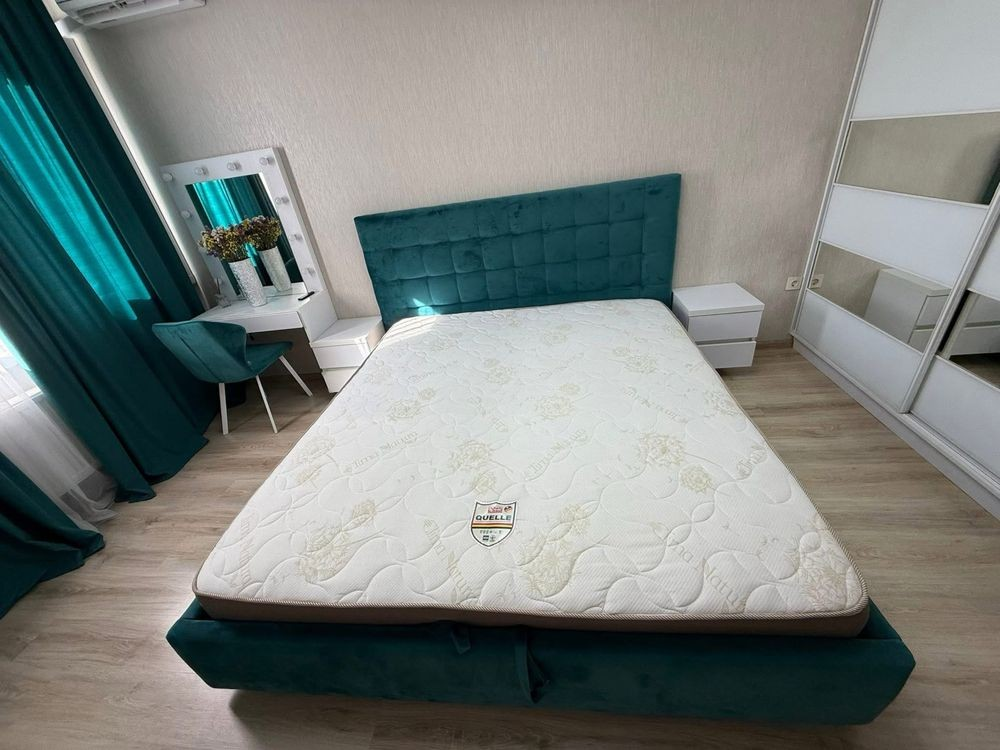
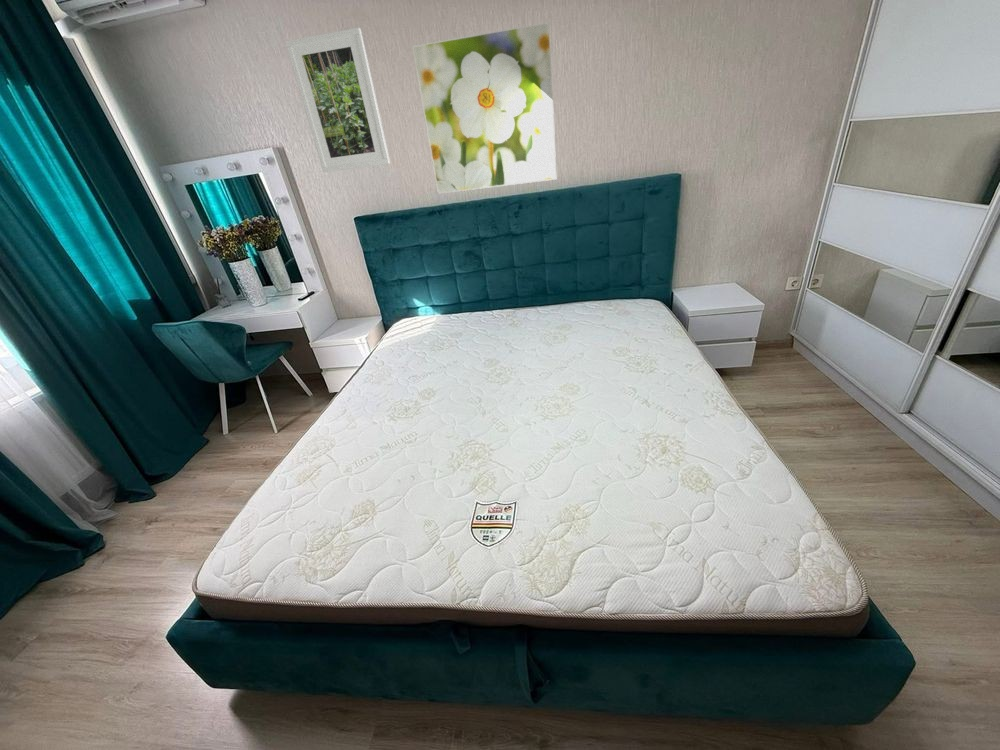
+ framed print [411,21,557,195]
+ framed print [284,27,391,173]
